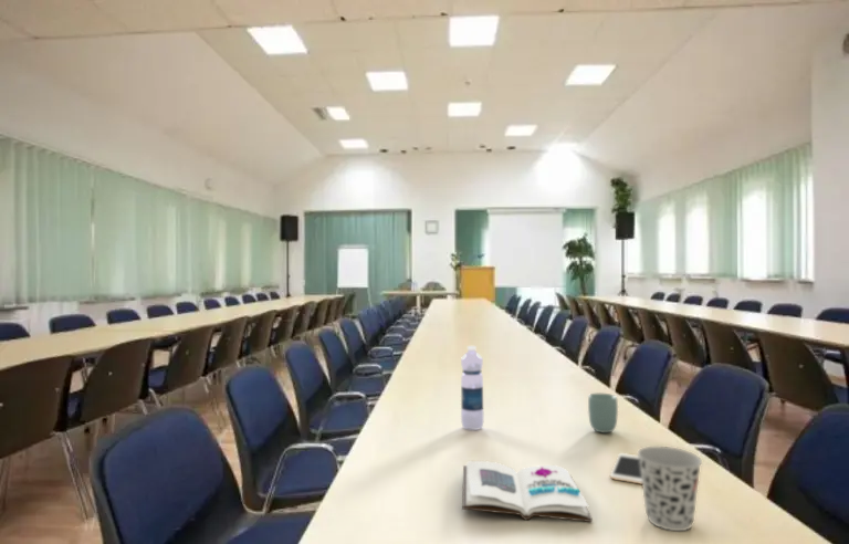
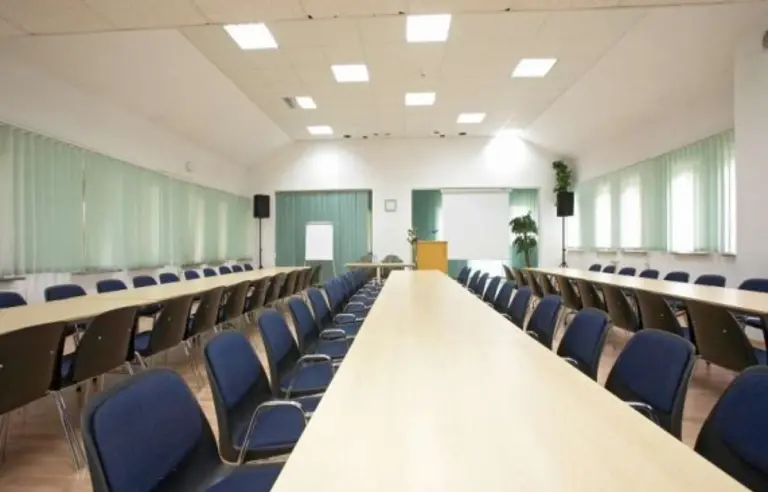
- book [461,460,594,523]
- cup [637,446,703,532]
- cell phone [609,452,642,485]
- water bottle [460,345,484,431]
- cup [587,393,619,433]
